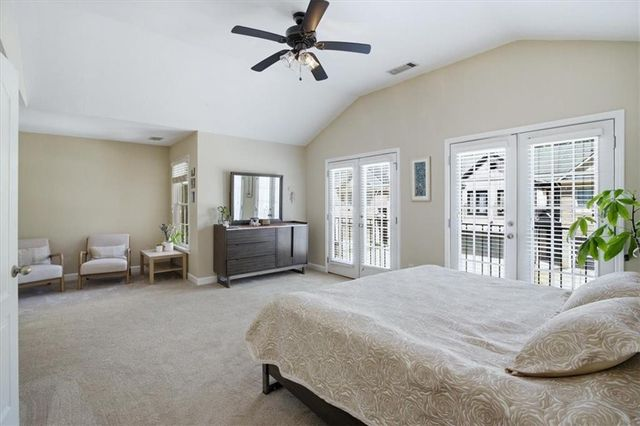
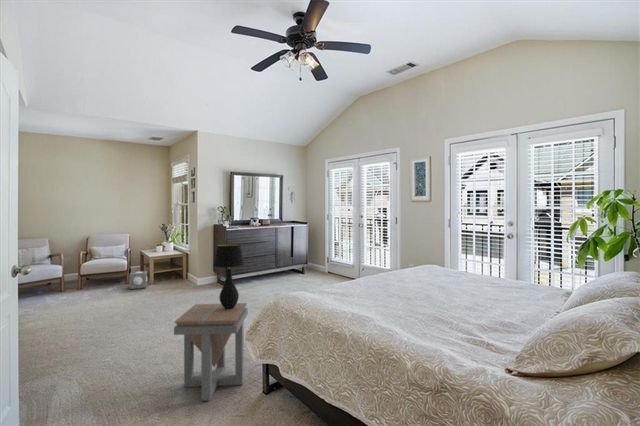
+ speaker [128,270,148,290]
+ side table [173,302,249,402]
+ table lamp [212,243,246,309]
